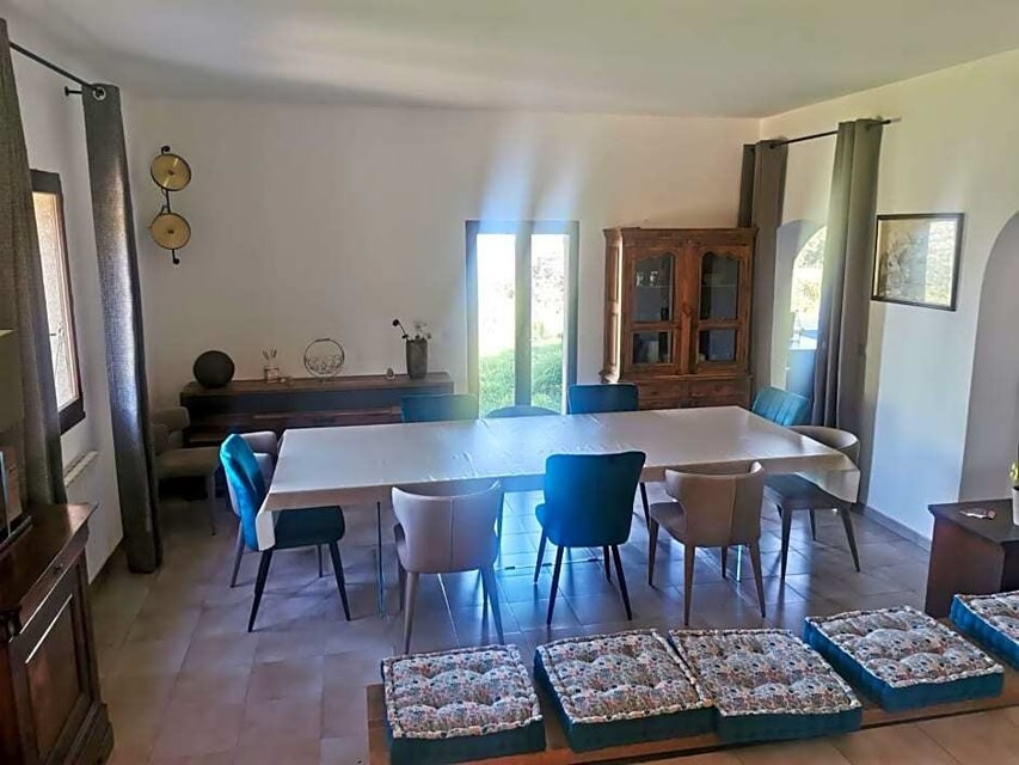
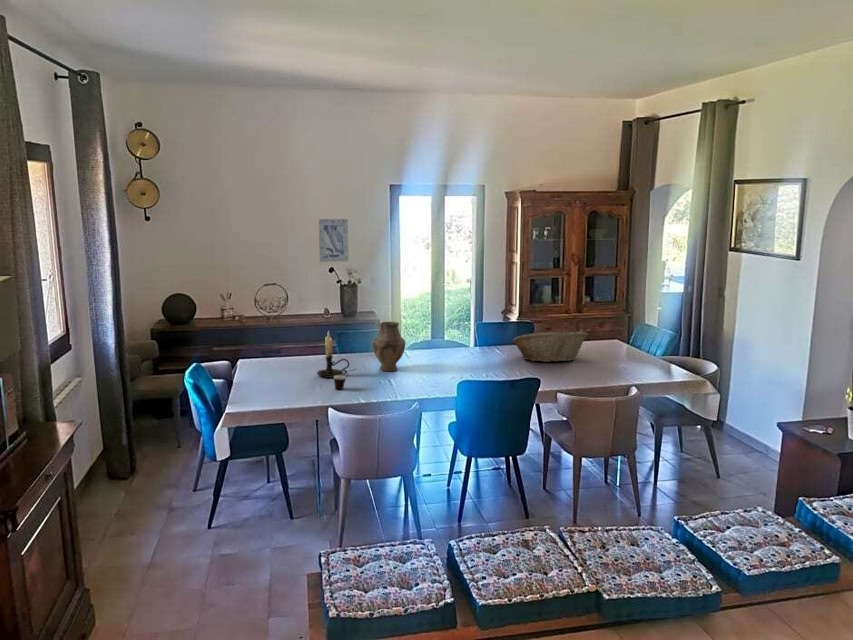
+ cup [333,368,356,390]
+ vase [371,320,407,372]
+ candle holder [316,329,351,379]
+ fruit basket [511,331,588,363]
+ wall art [318,218,349,263]
